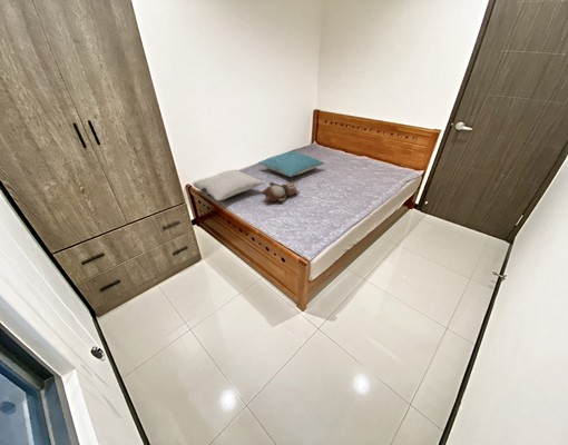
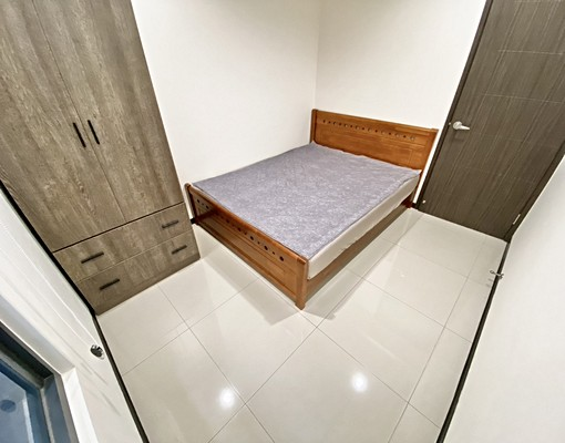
- teddy bear [261,181,301,204]
- pillow [192,169,265,202]
- pillow [257,150,325,178]
